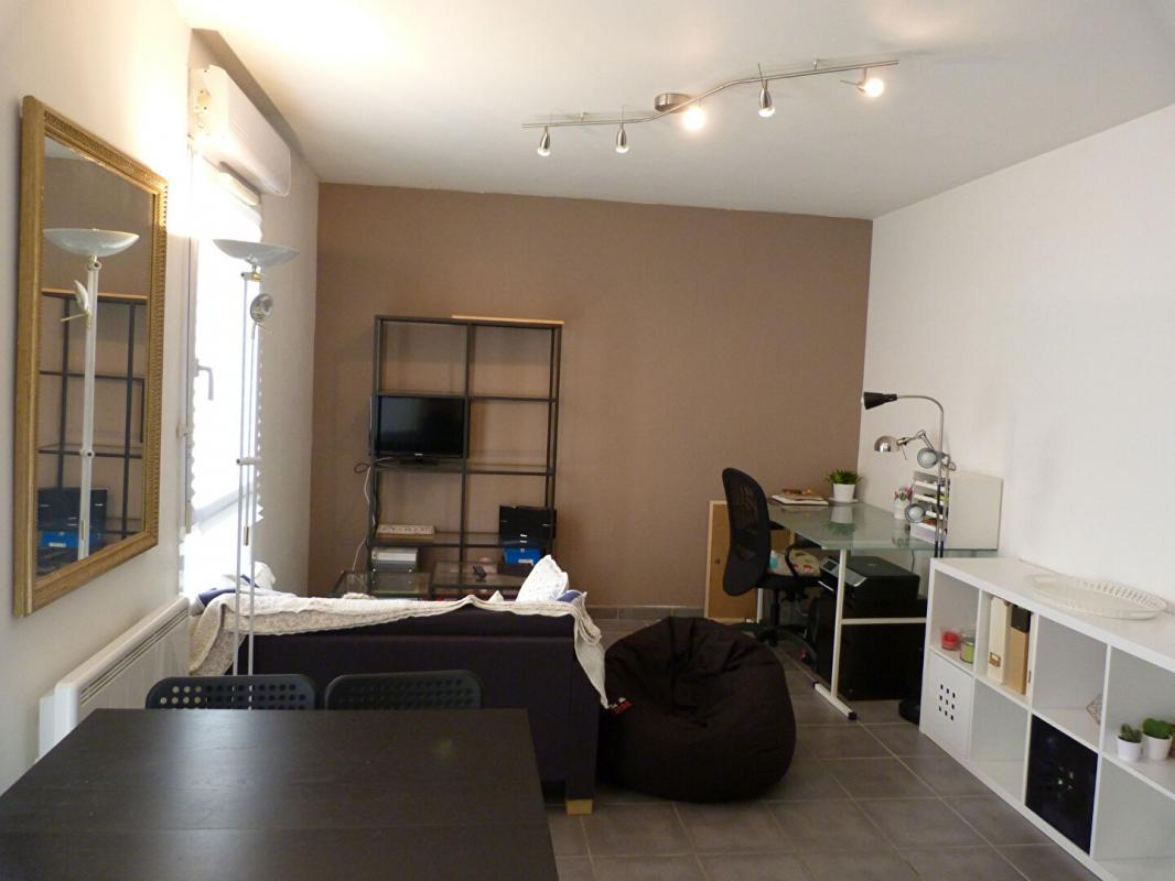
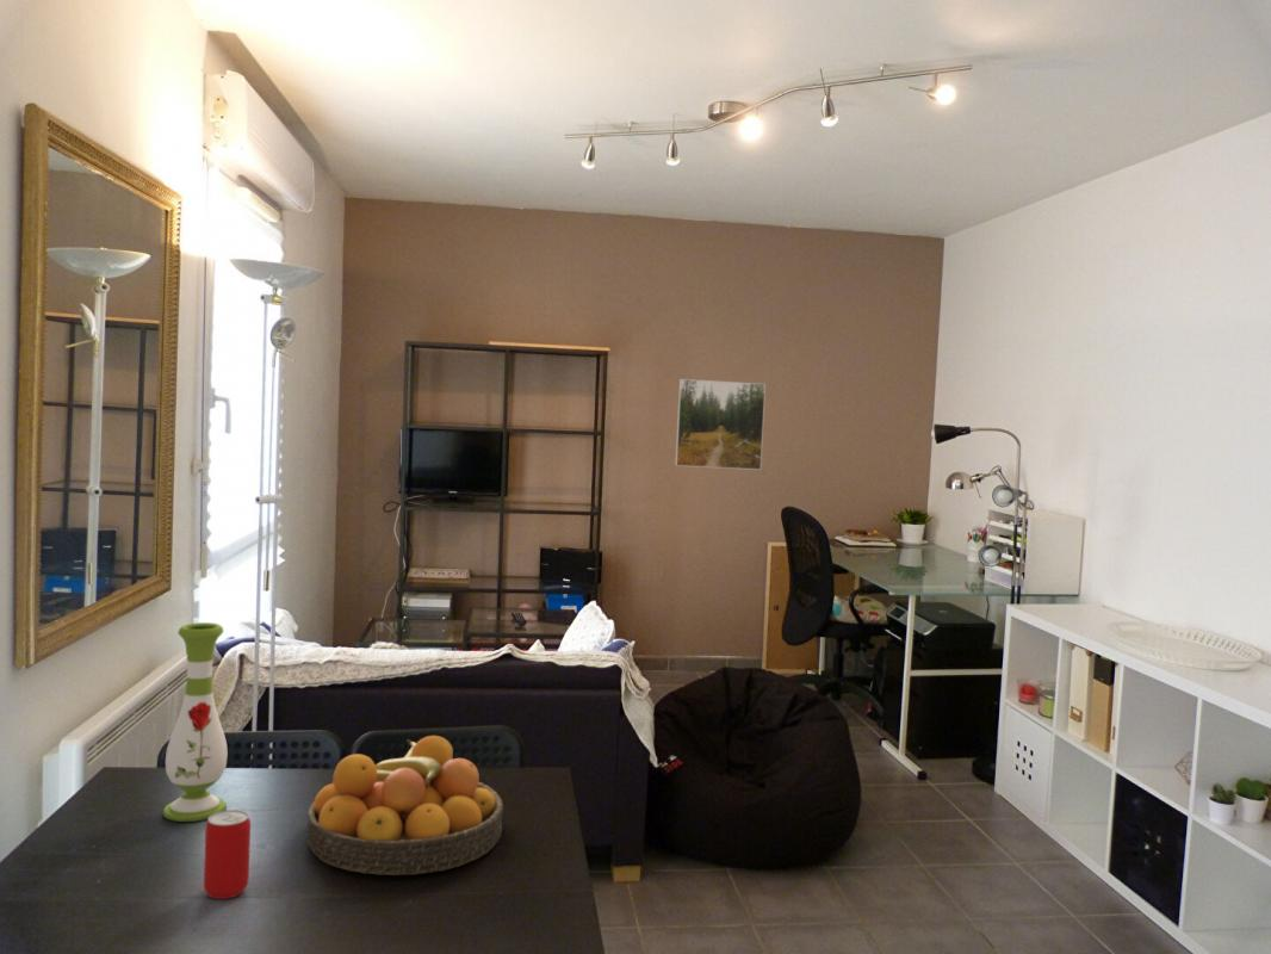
+ vase [161,621,229,823]
+ fruit bowl [305,735,504,876]
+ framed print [674,378,767,471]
+ beverage can [203,809,252,900]
